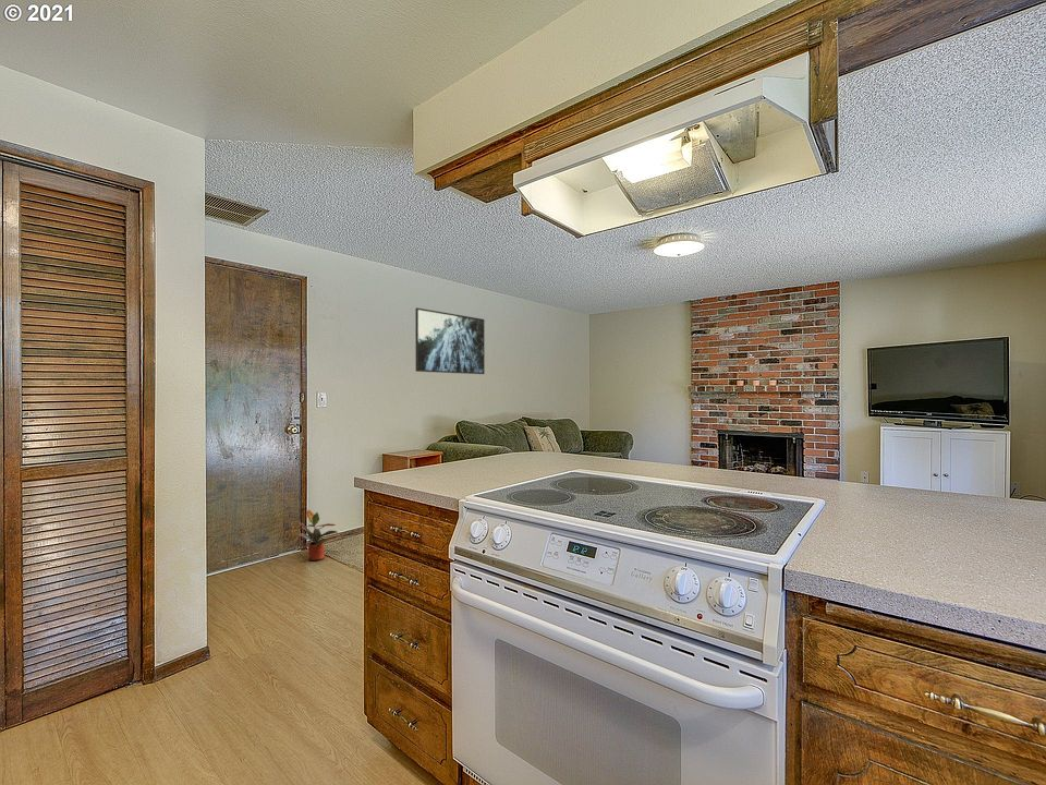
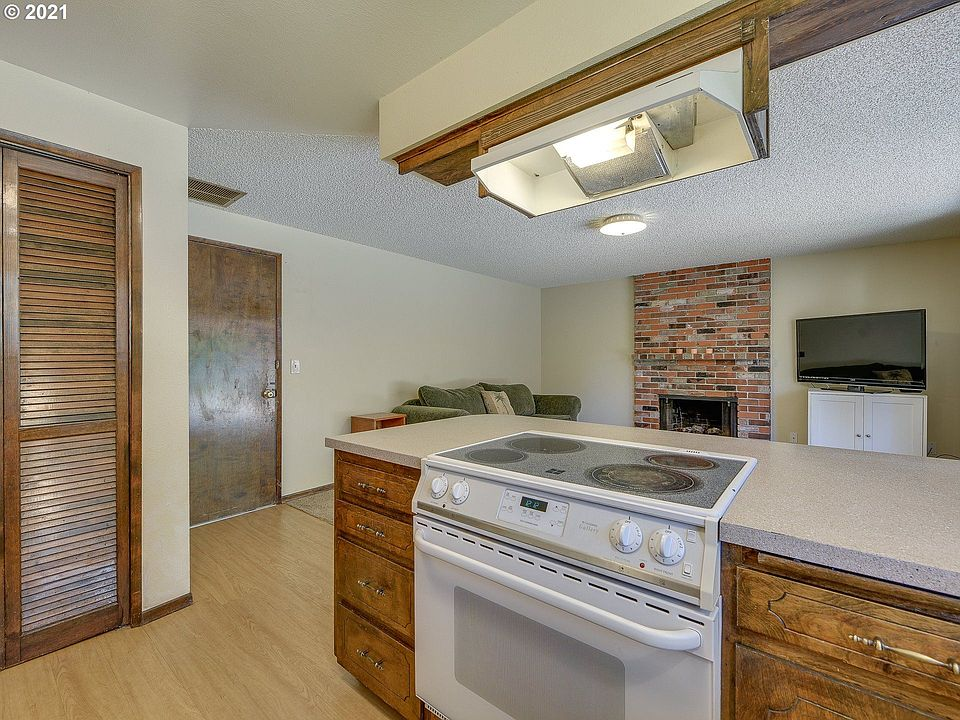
- potted plant [296,508,340,561]
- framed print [414,306,486,375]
